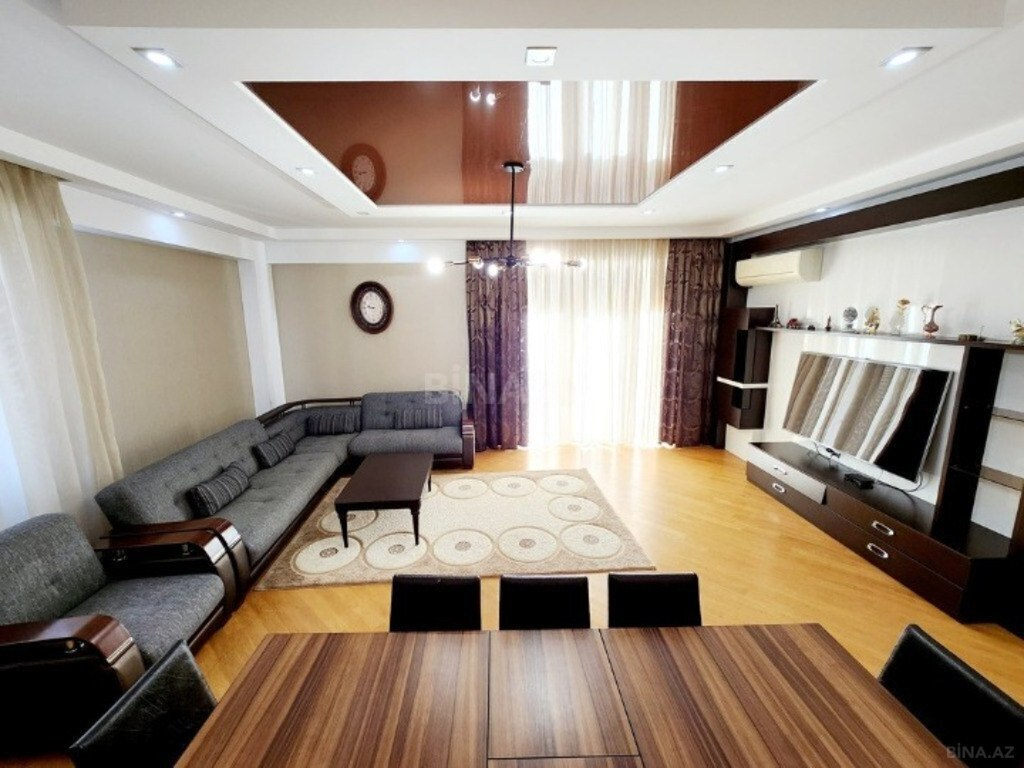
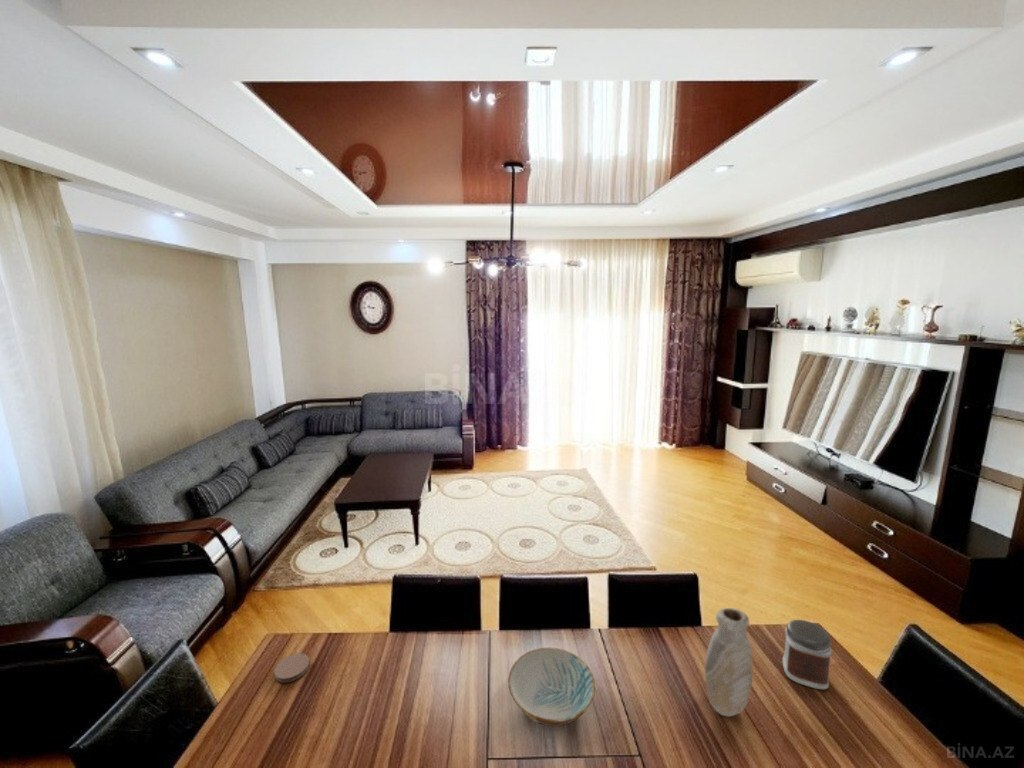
+ bowl [507,646,596,727]
+ vase [704,607,754,717]
+ coaster [273,652,311,684]
+ jar [781,619,833,690]
